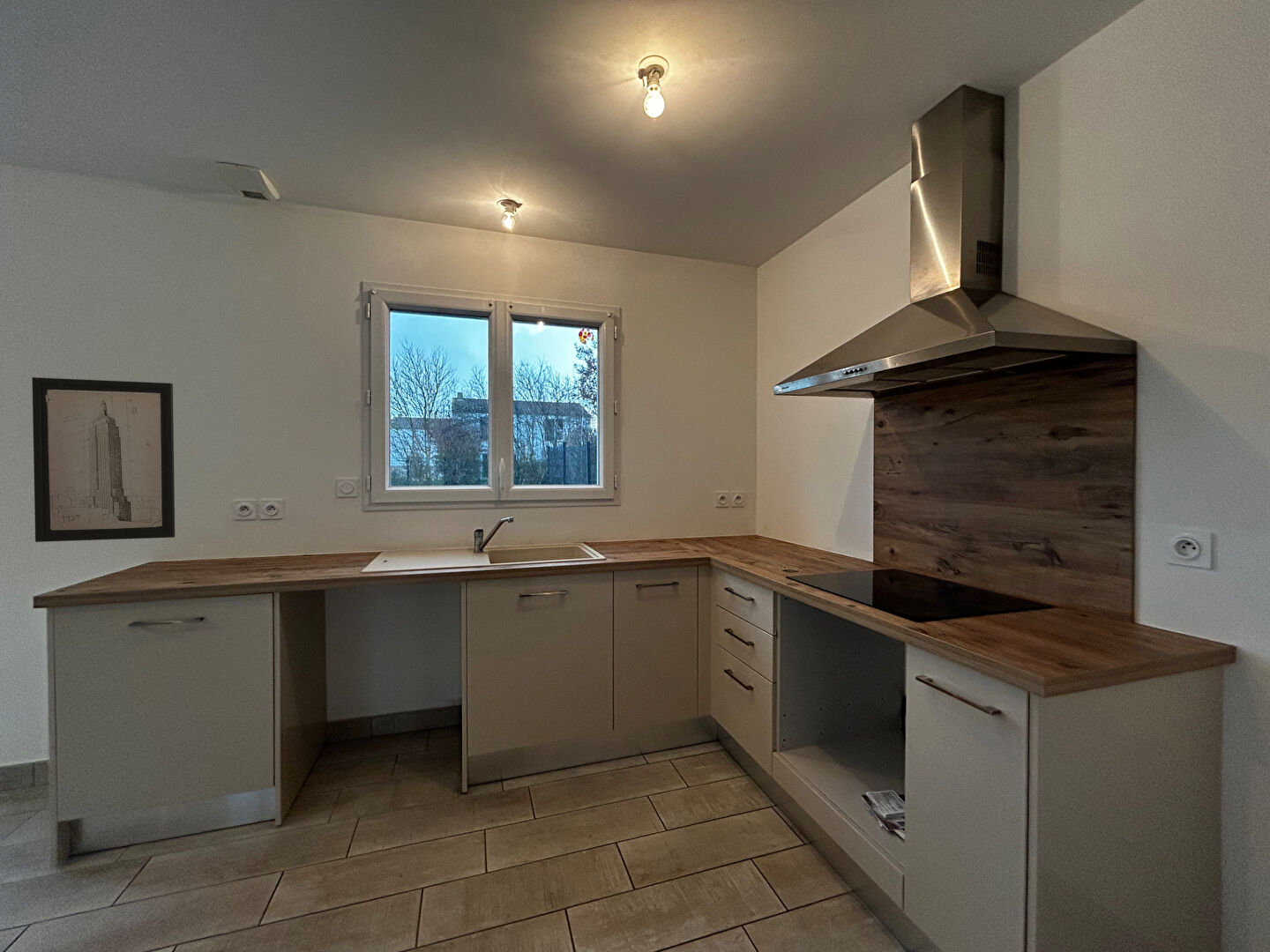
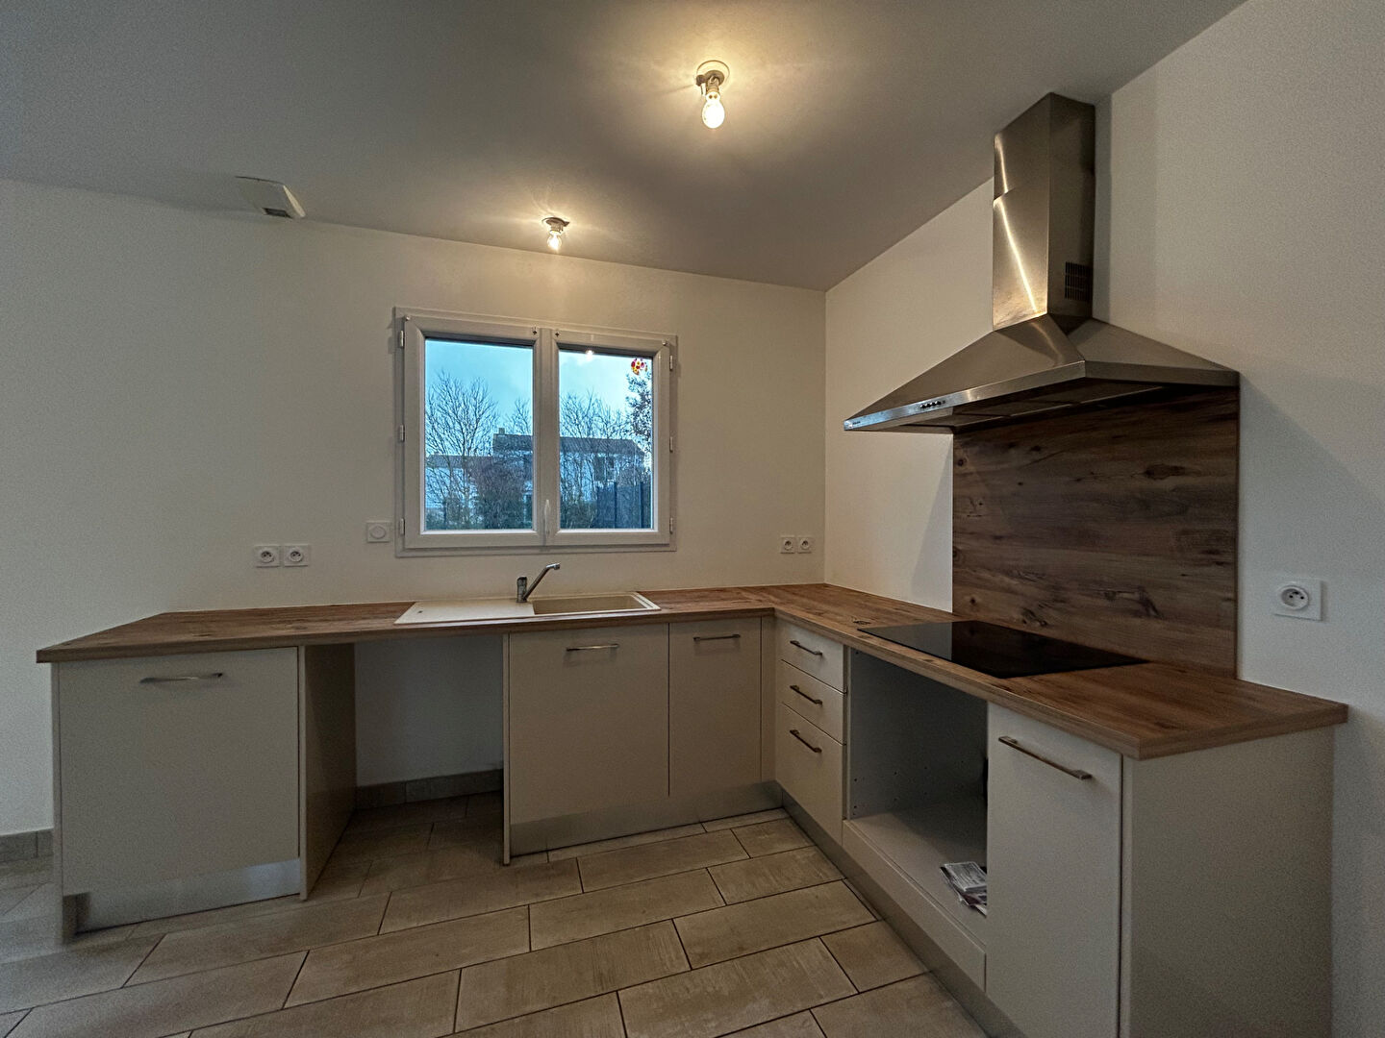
- wall art [31,376,176,543]
